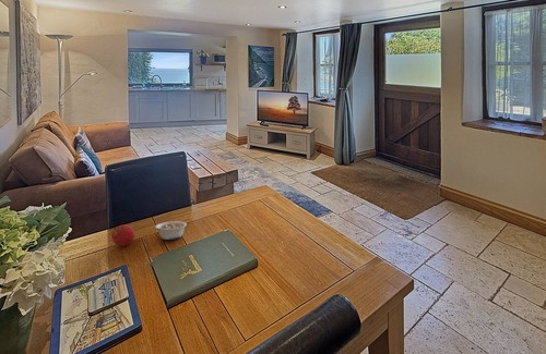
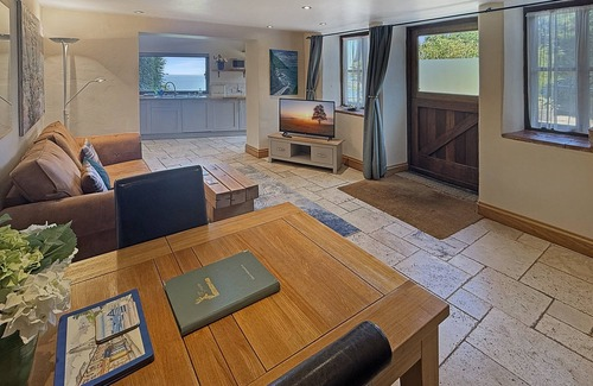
- legume [154,220,188,241]
- fruit [110,224,135,247]
